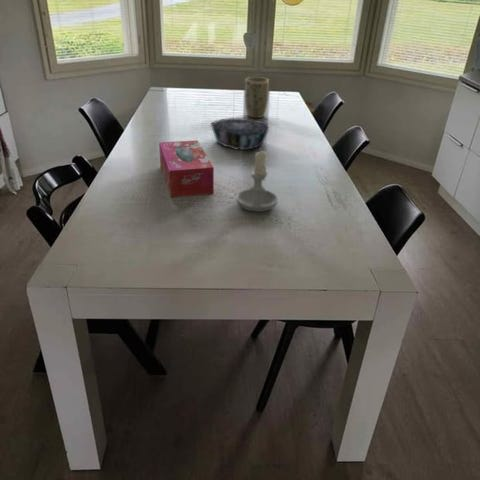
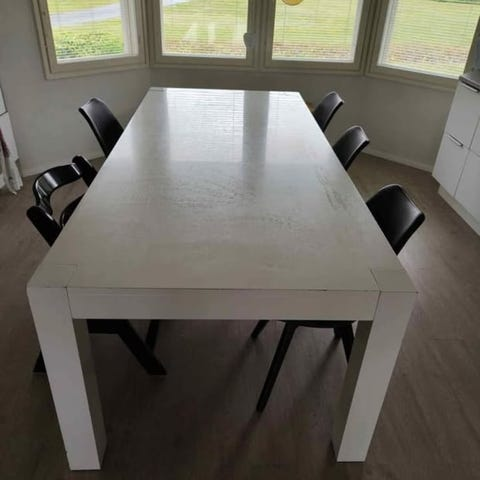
- candle [235,148,279,213]
- plant pot [244,76,270,119]
- tissue box [158,139,215,198]
- decorative bowl [210,117,271,151]
